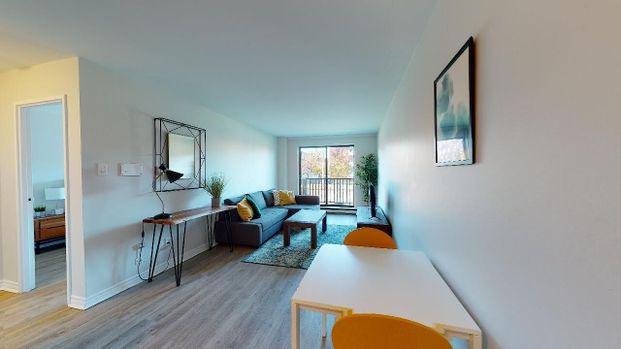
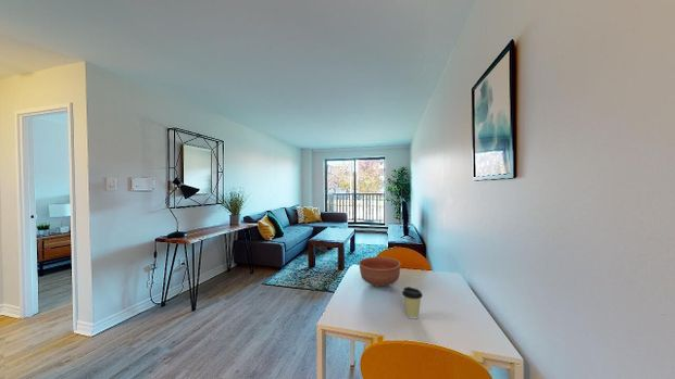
+ bowl [358,256,402,288]
+ coffee cup [401,286,424,319]
